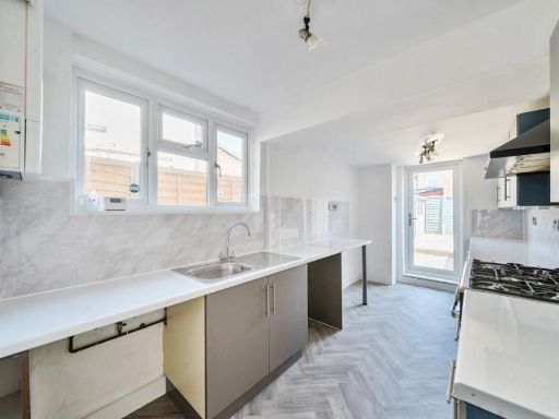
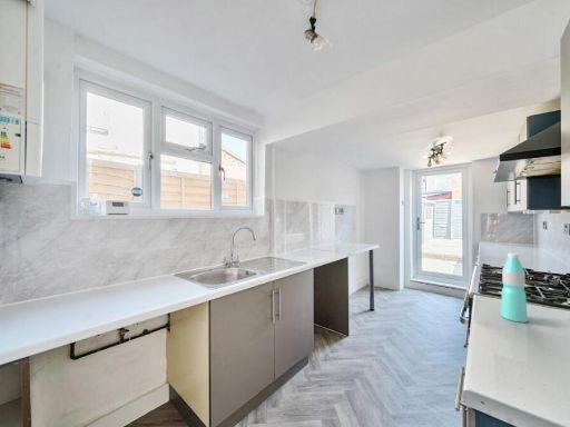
+ water bottle [500,252,529,324]
